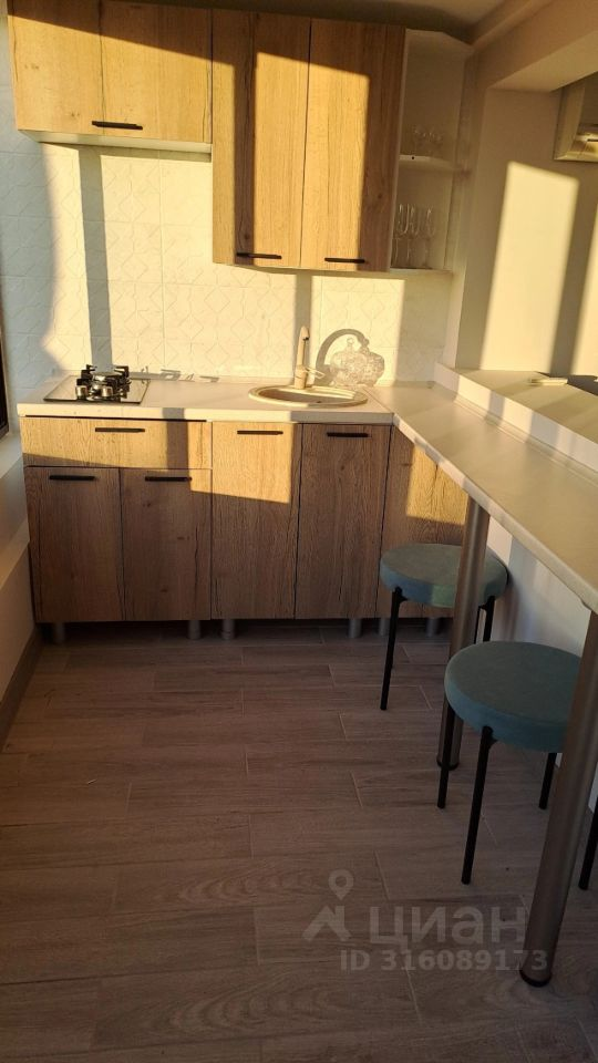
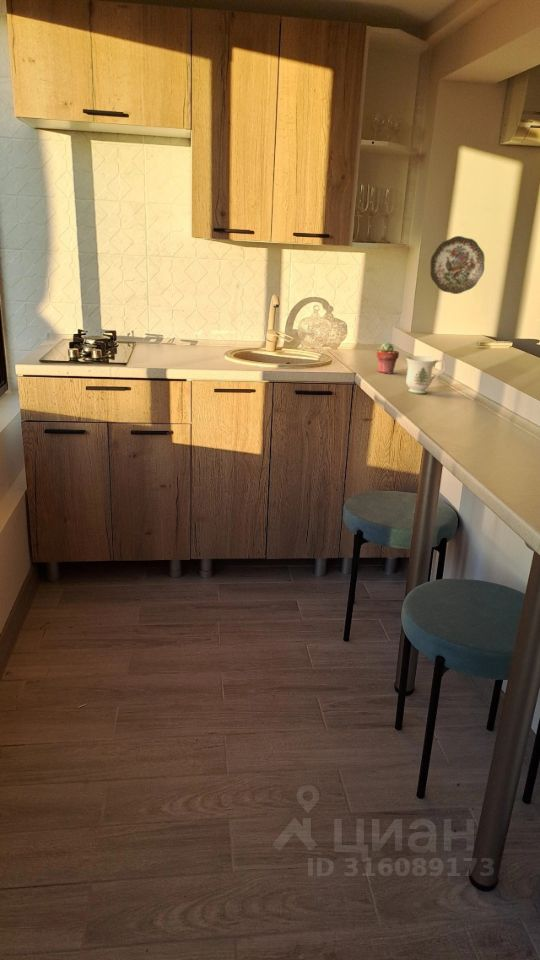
+ mug [405,355,447,395]
+ potted succulent [375,342,400,375]
+ decorative plate [429,235,486,295]
